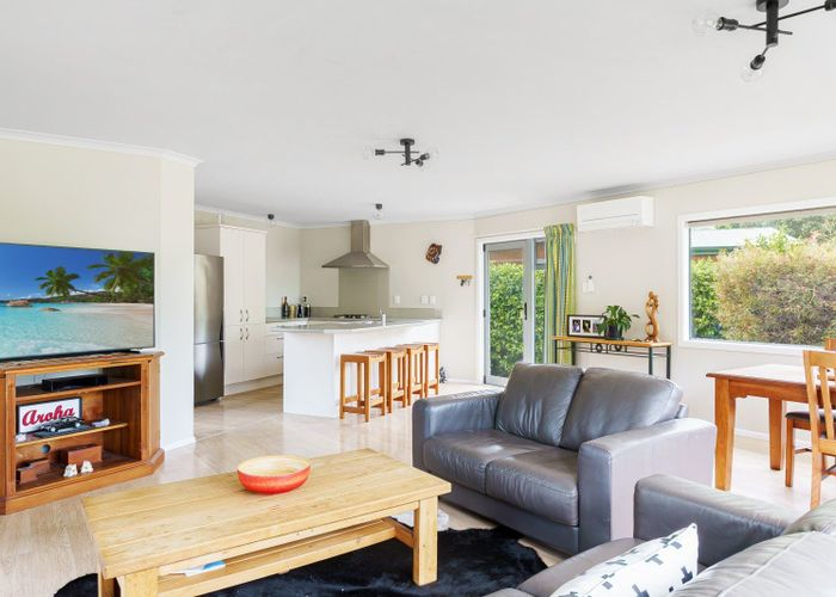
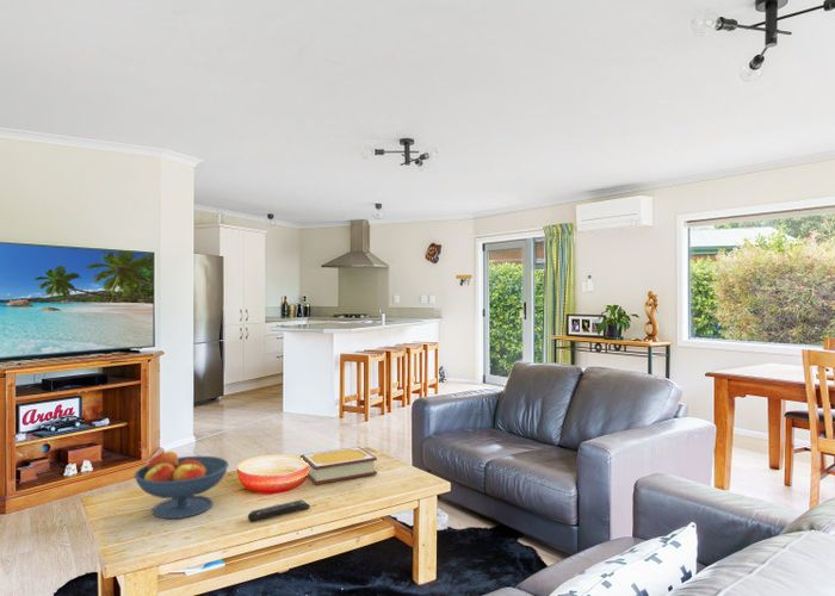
+ remote control [247,498,311,522]
+ fruit bowl [132,449,230,520]
+ book [299,446,378,485]
